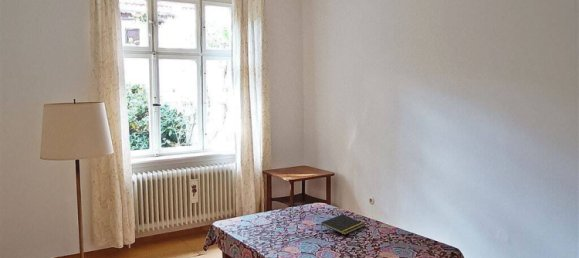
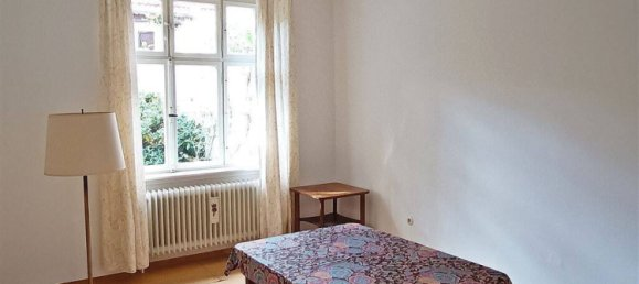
- notepad [320,213,366,236]
